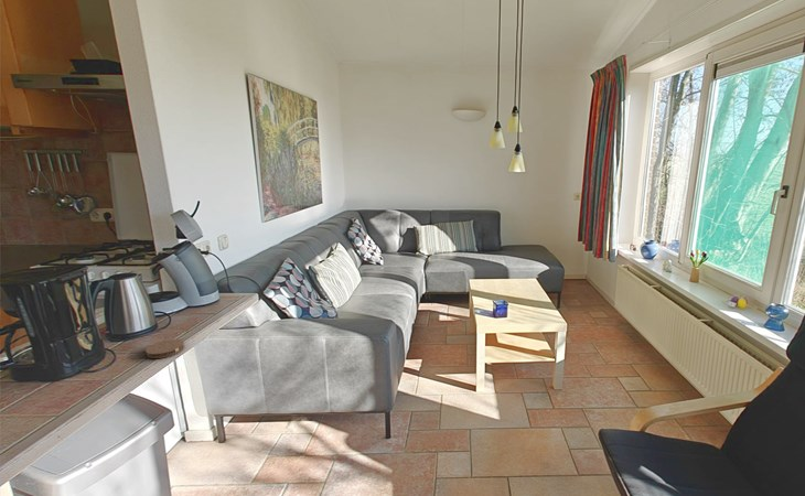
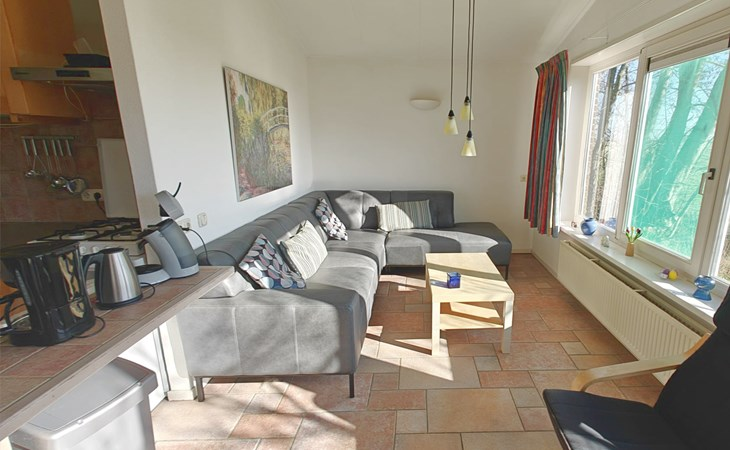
- coaster [144,338,185,359]
